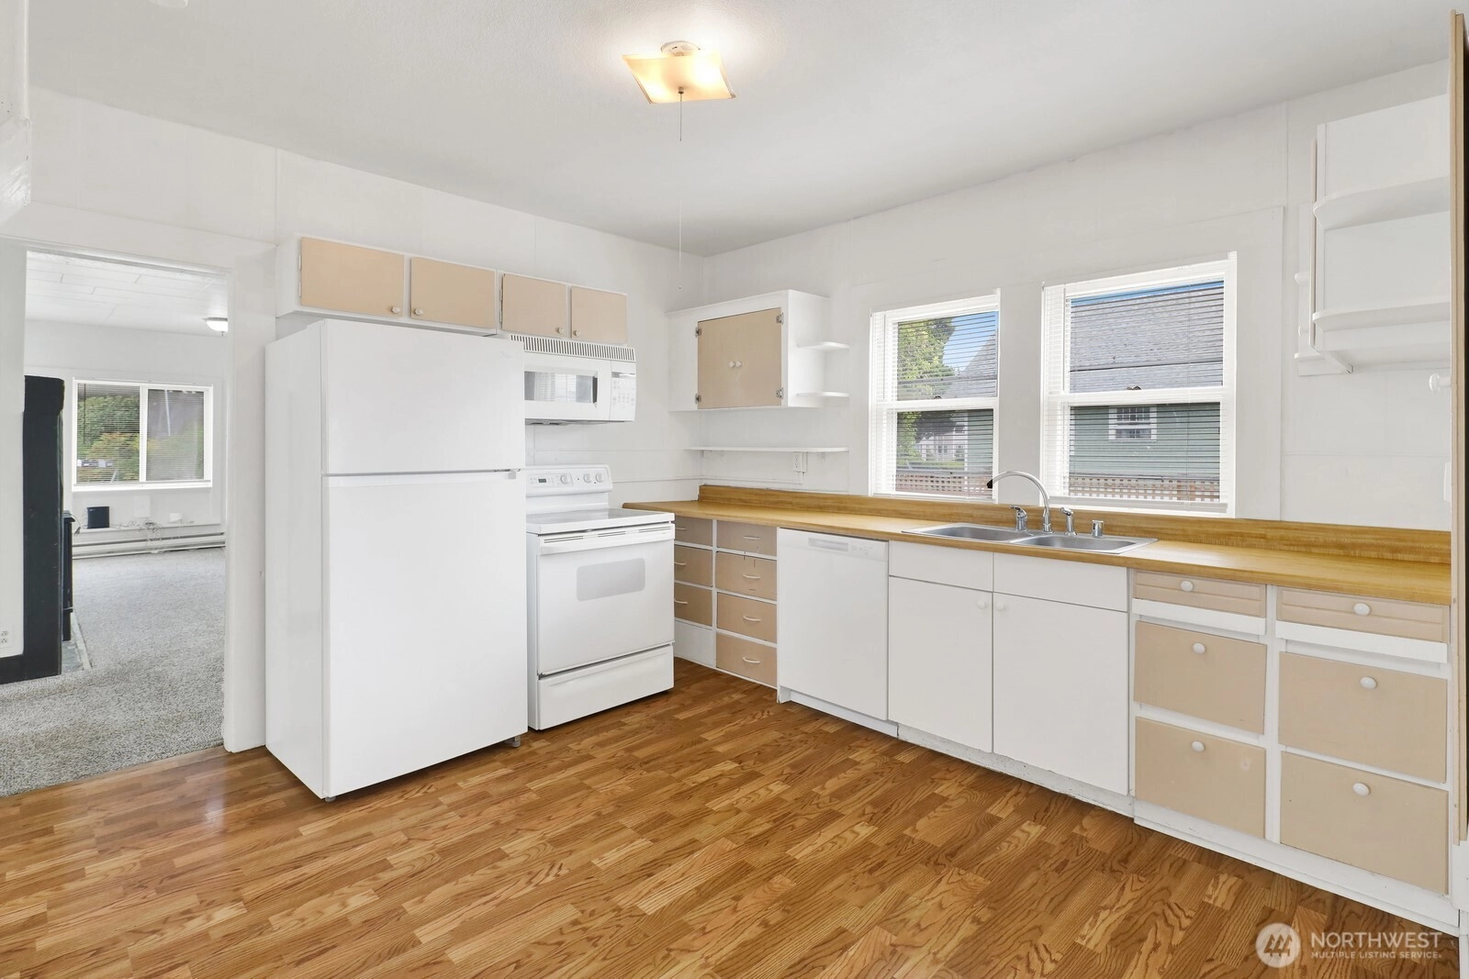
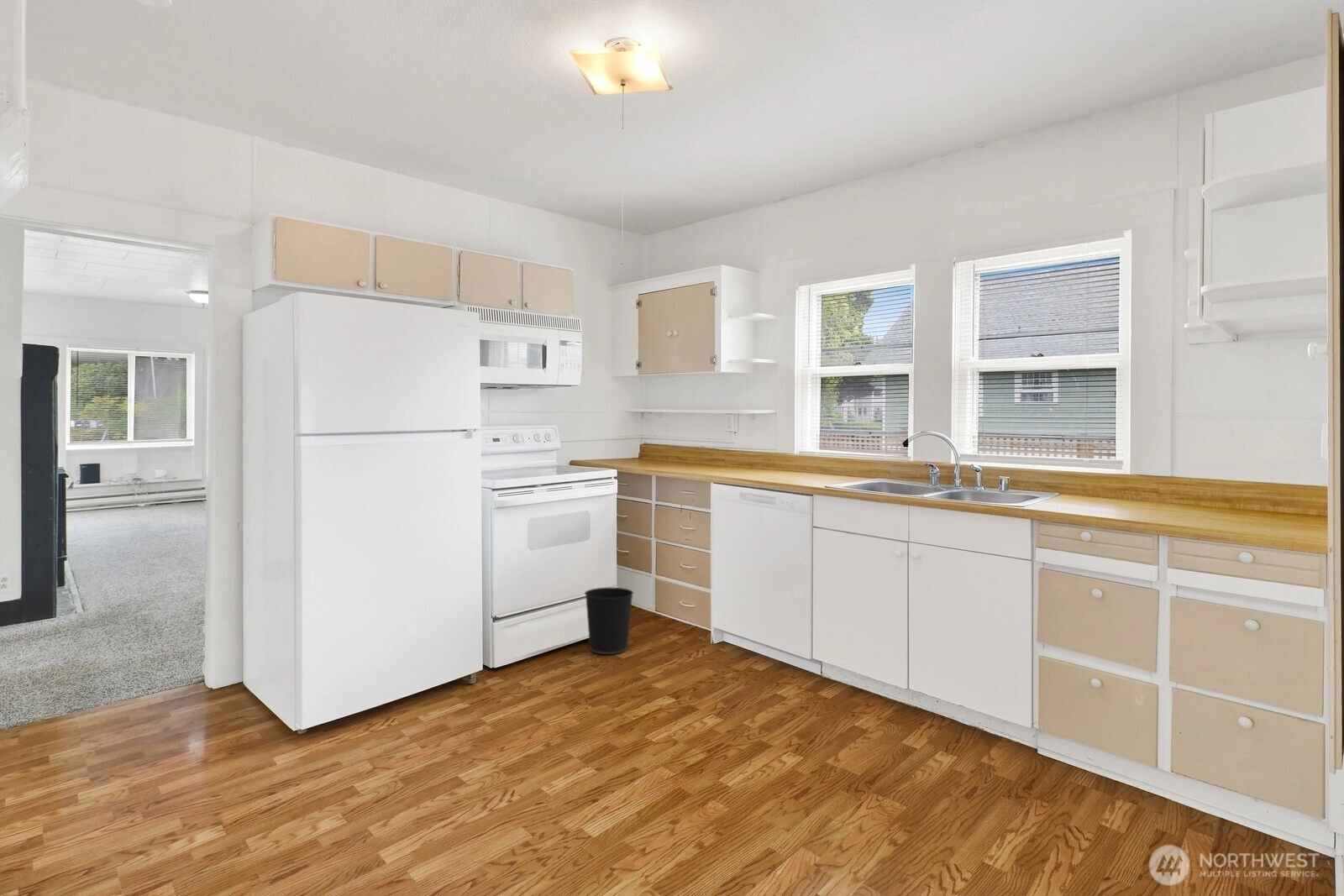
+ wastebasket [584,587,634,655]
